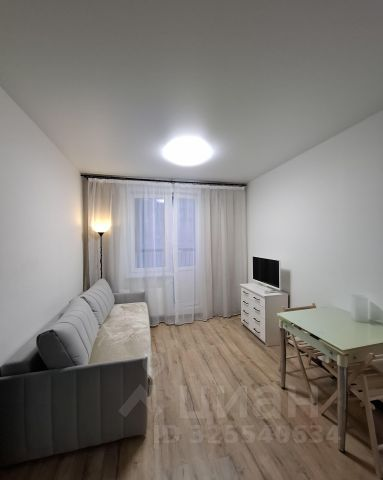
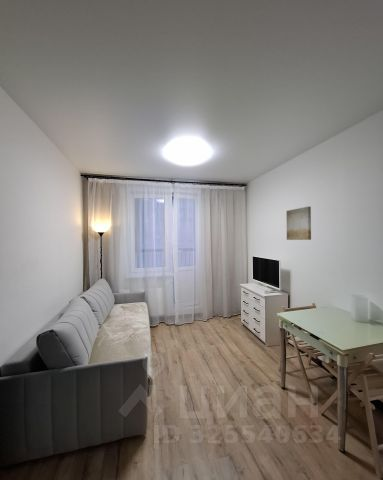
+ wall art [286,206,312,241]
